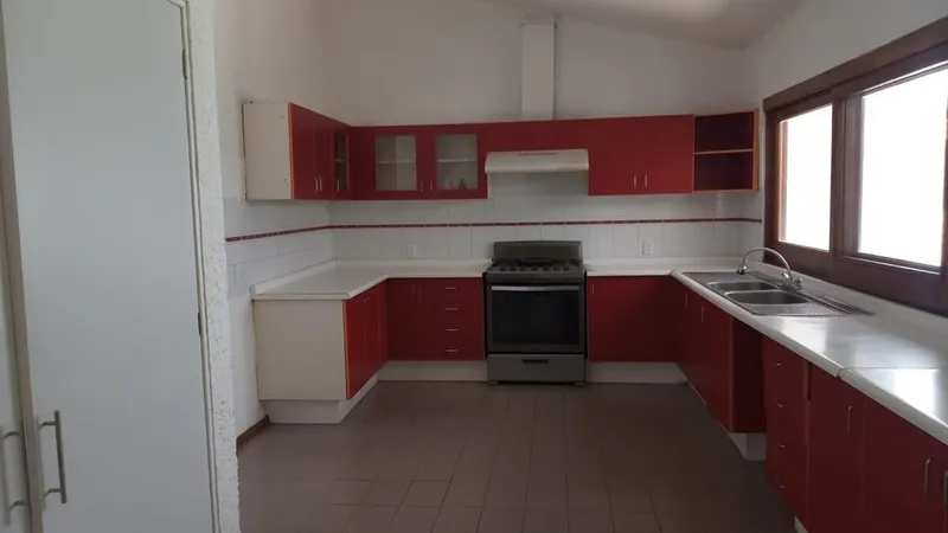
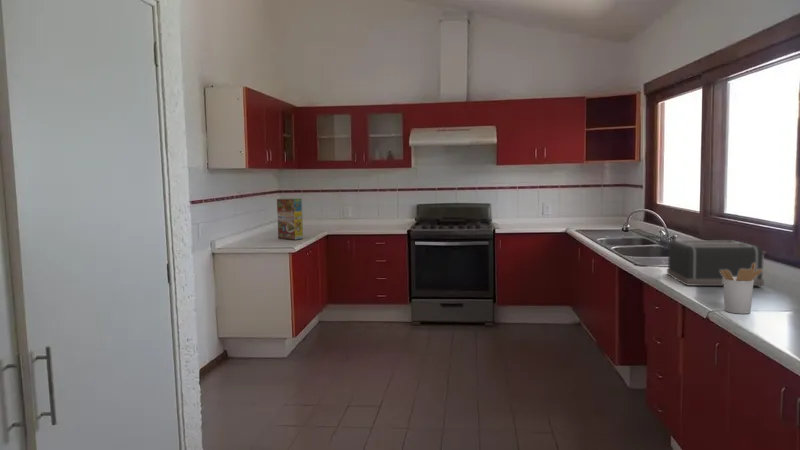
+ utensil holder [720,263,762,315]
+ toaster [666,239,767,287]
+ cereal box [276,198,304,241]
